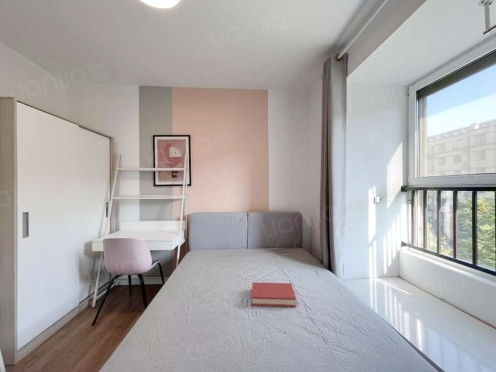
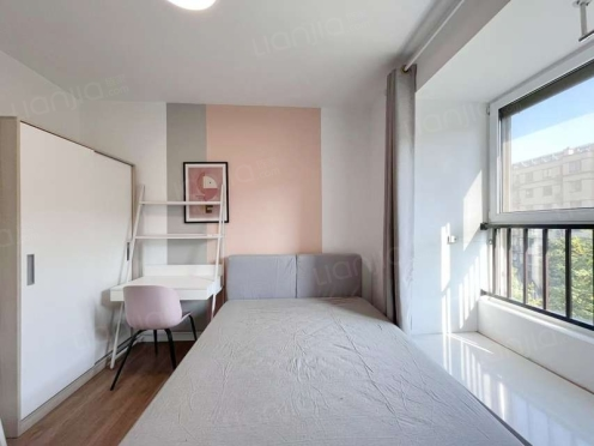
- hardback book [250,281,297,308]
